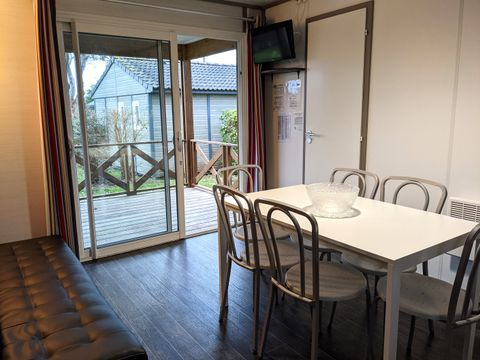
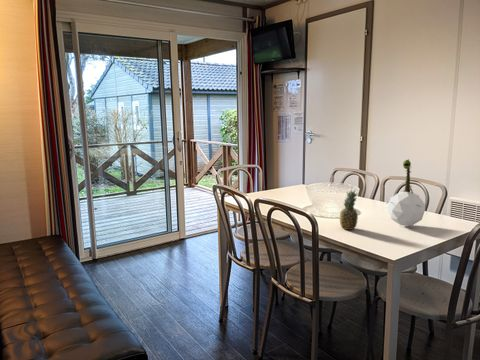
+ plant [385,158,426,227]
+ fruit [339,189,360,231]
